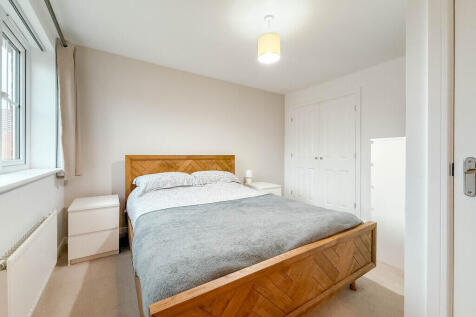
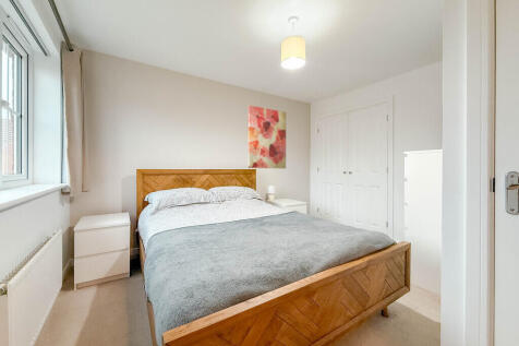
+ wall art [248,105,287,169]
